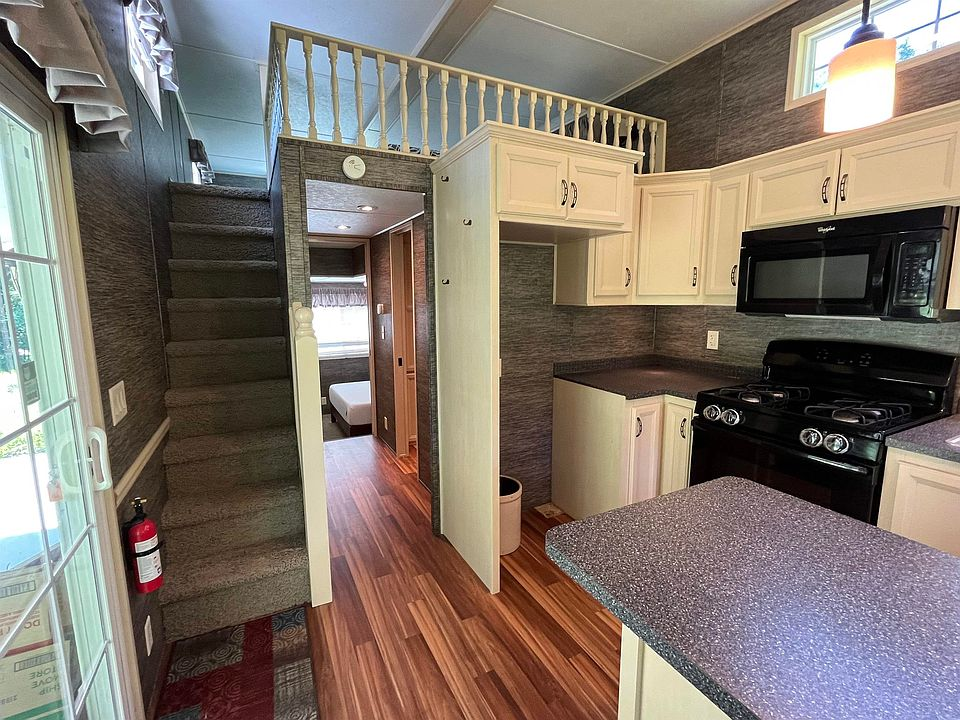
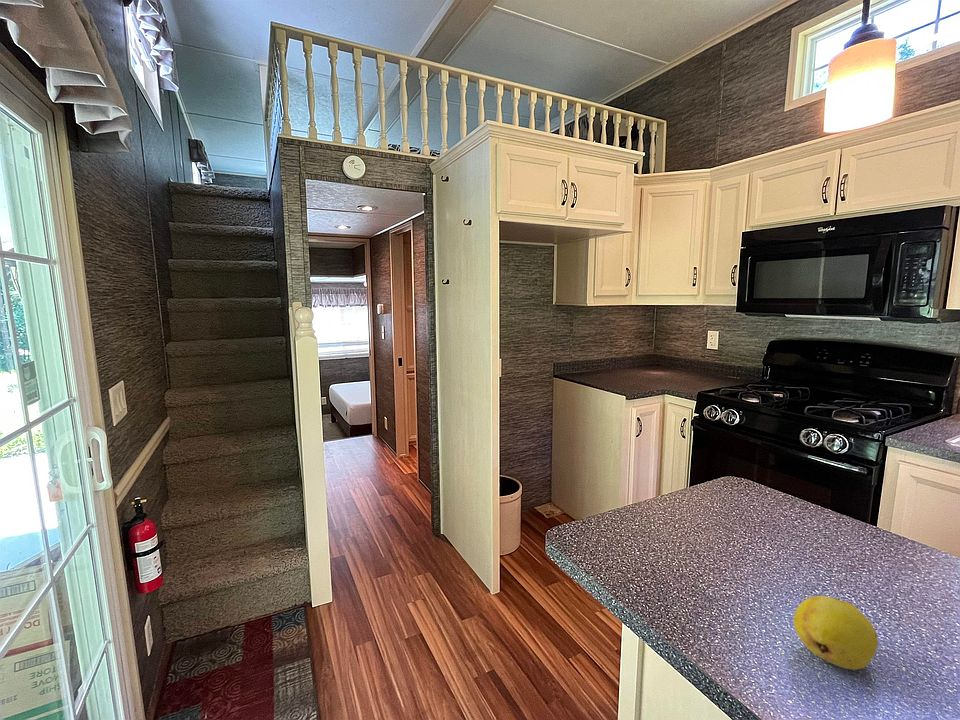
+ fruit [792,595,879,671]
